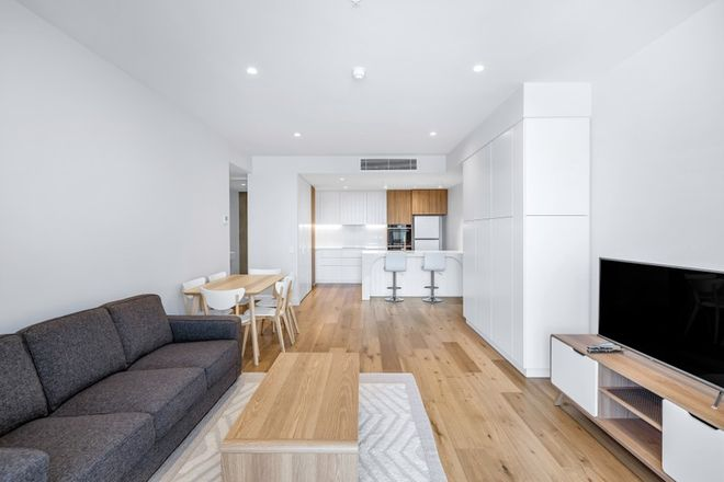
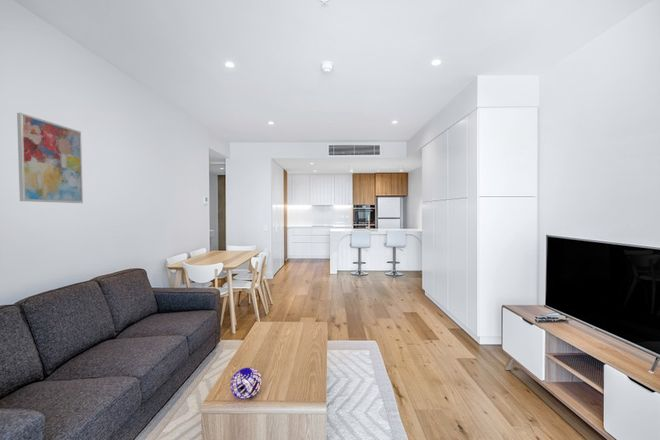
+ decorative orb [230,367,263,400]
+ wall art [16,112,84,204]
